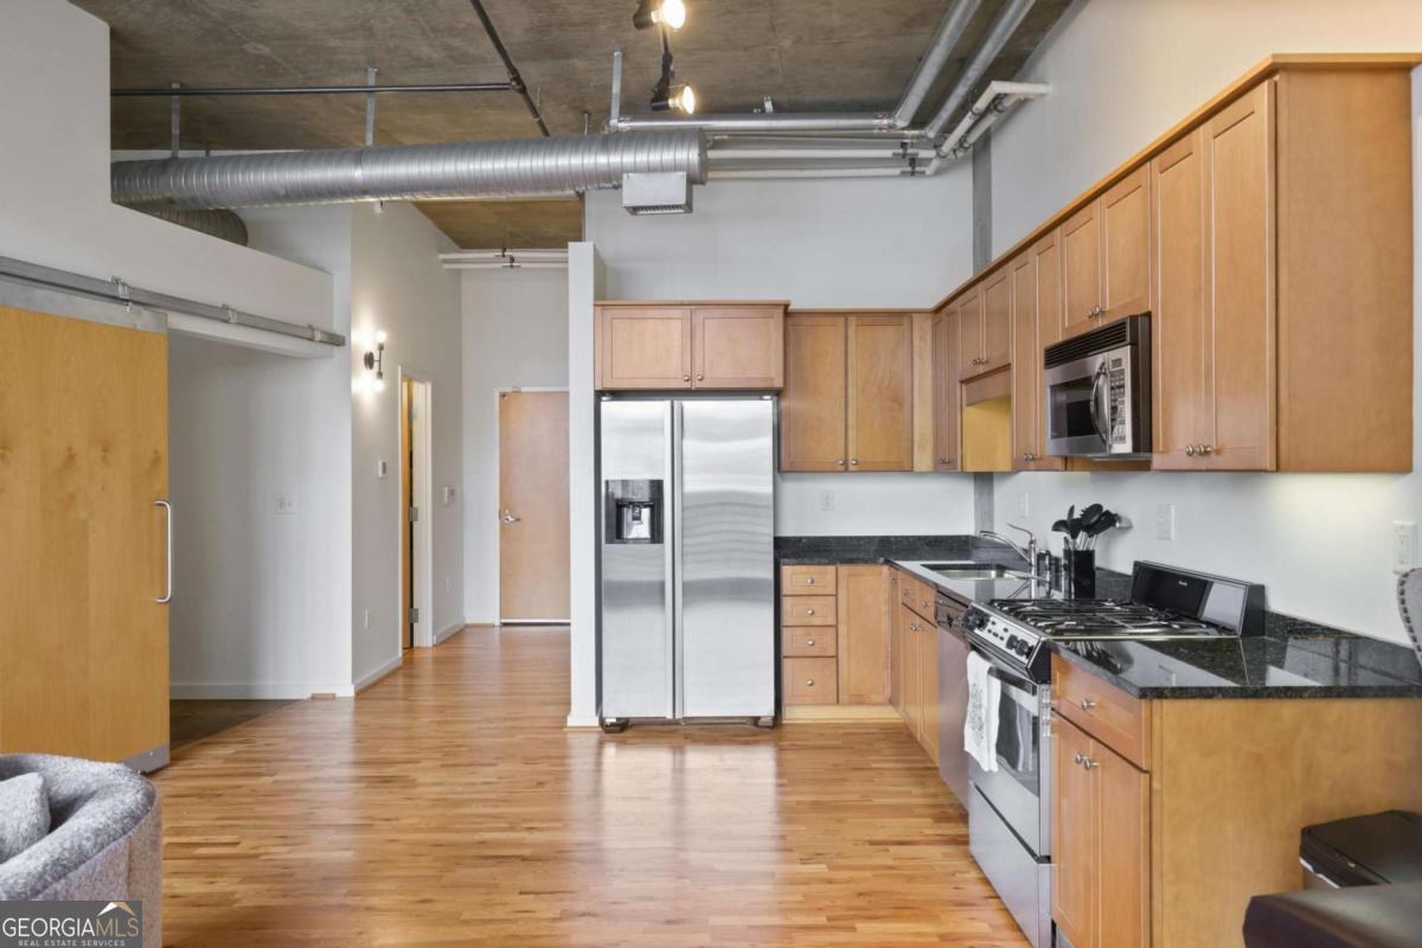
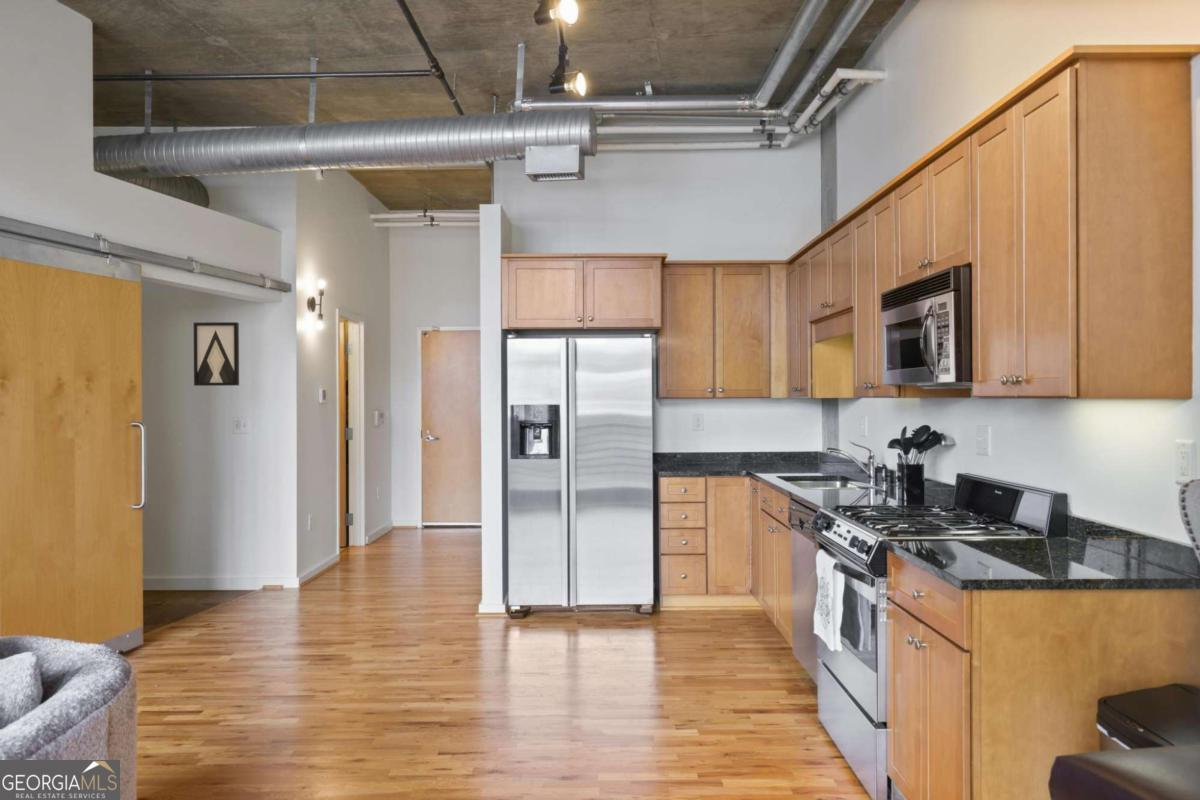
+ wall art [193,321,240,387]
